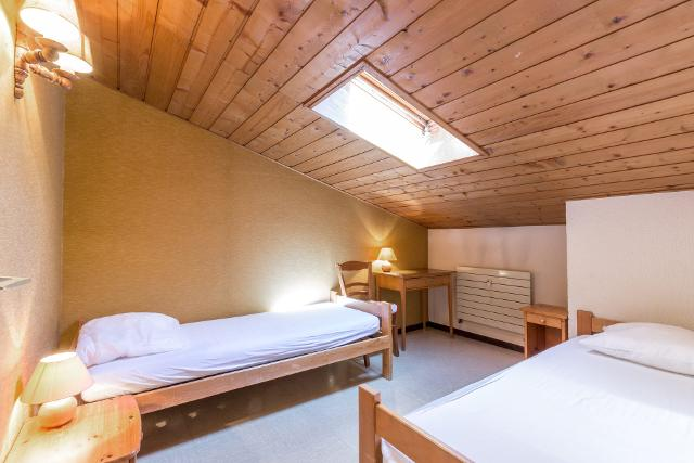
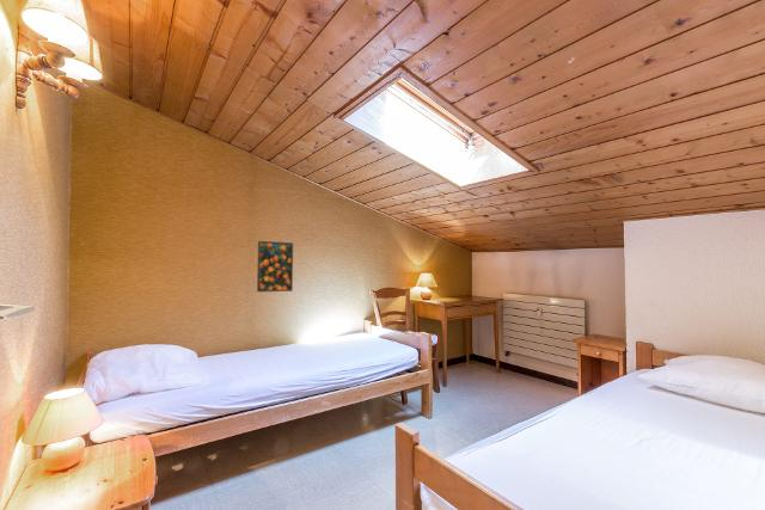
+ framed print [256,240,294,293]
